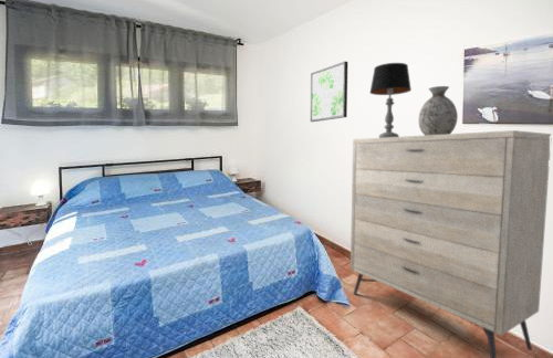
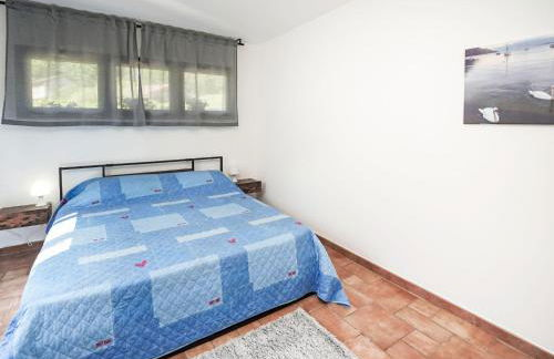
- dresser [349,129,552,358]
- table lamp [368,62,413,138]
- vase [417,85,459,136]
- wall art [310,61,348,123]
